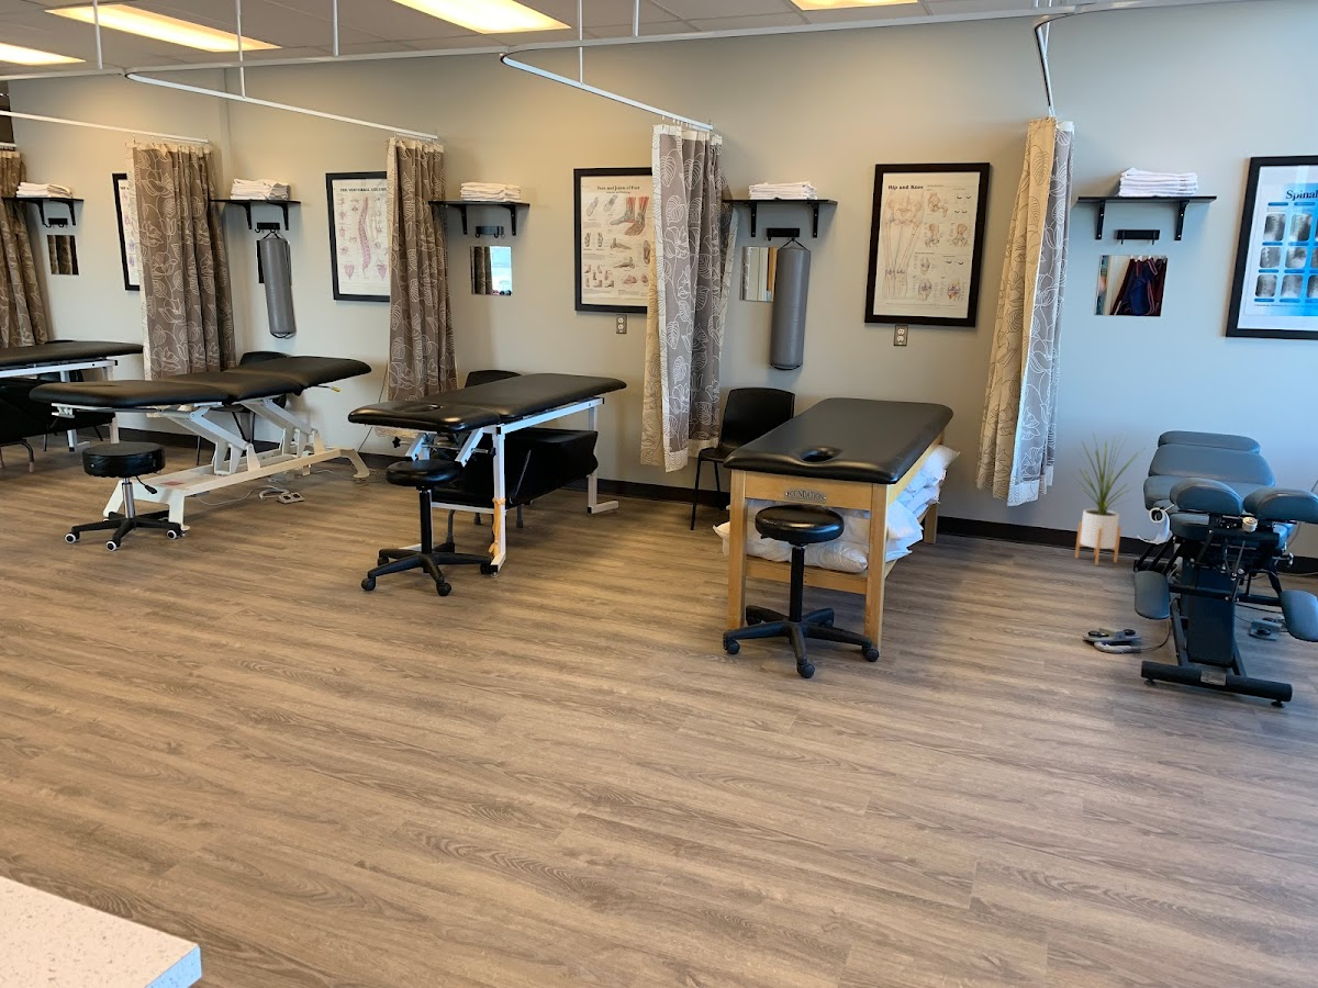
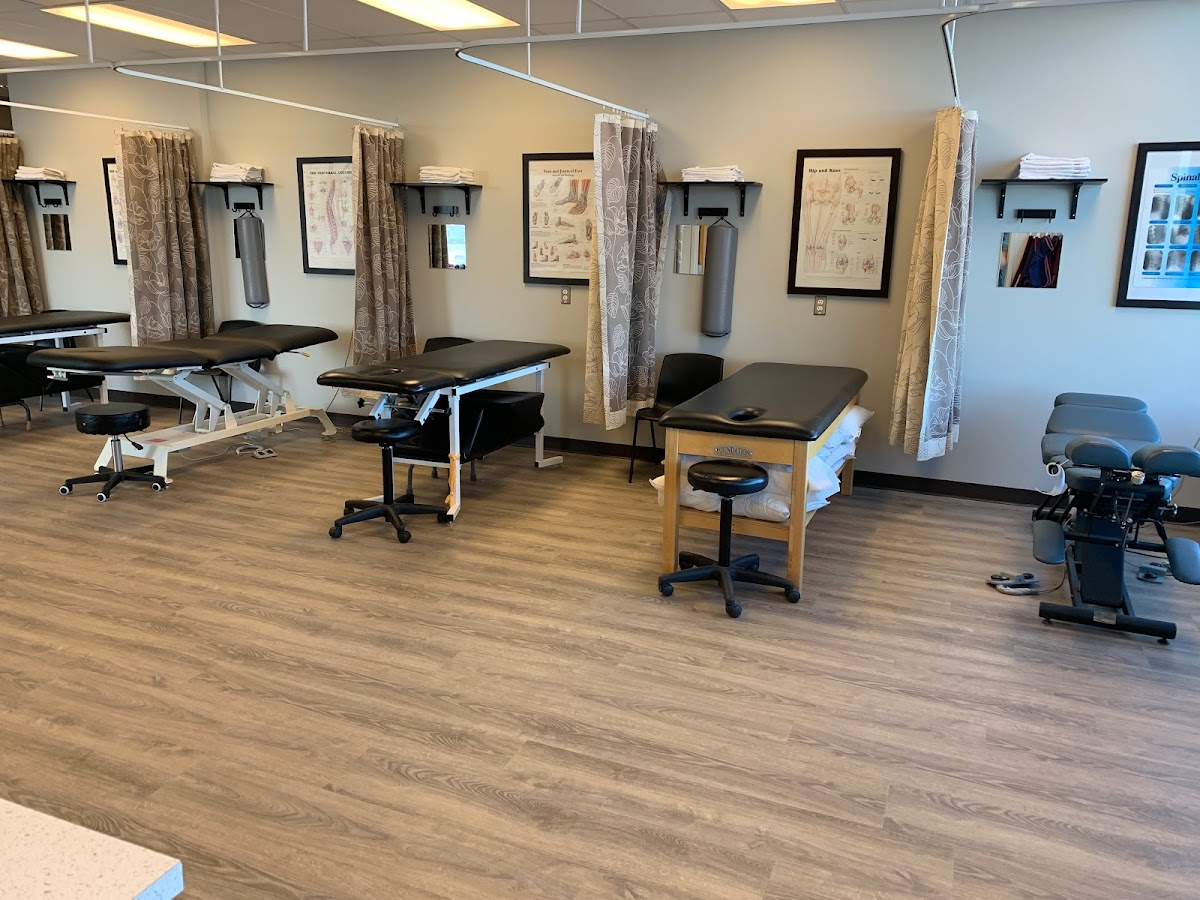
- house plant [1069,433,1146,566]
